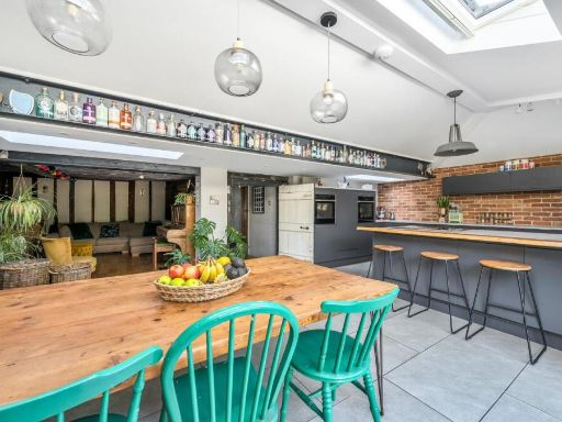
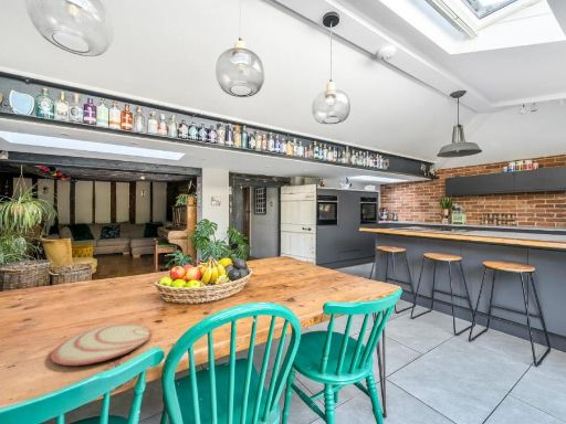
+ plate [50,322,150,367]
